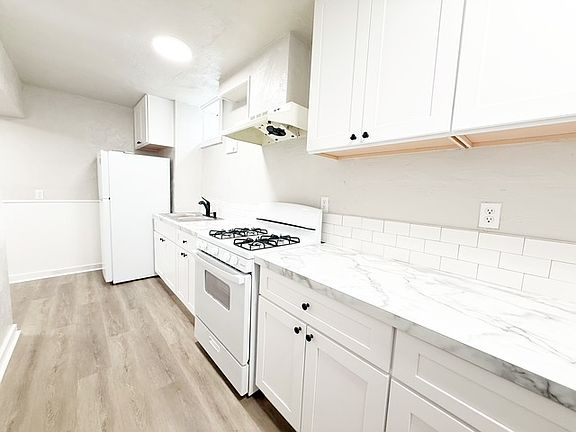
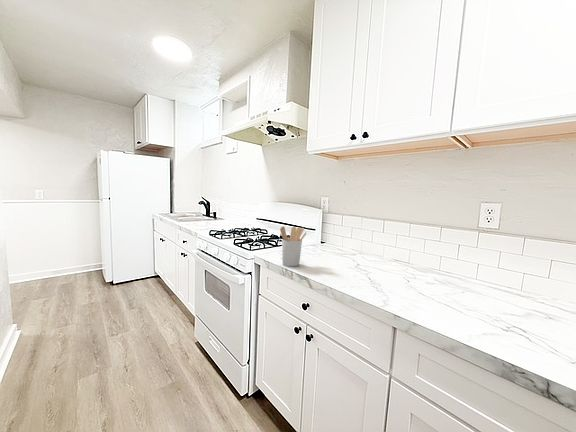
+ utensil holder [279,225,307,267]
